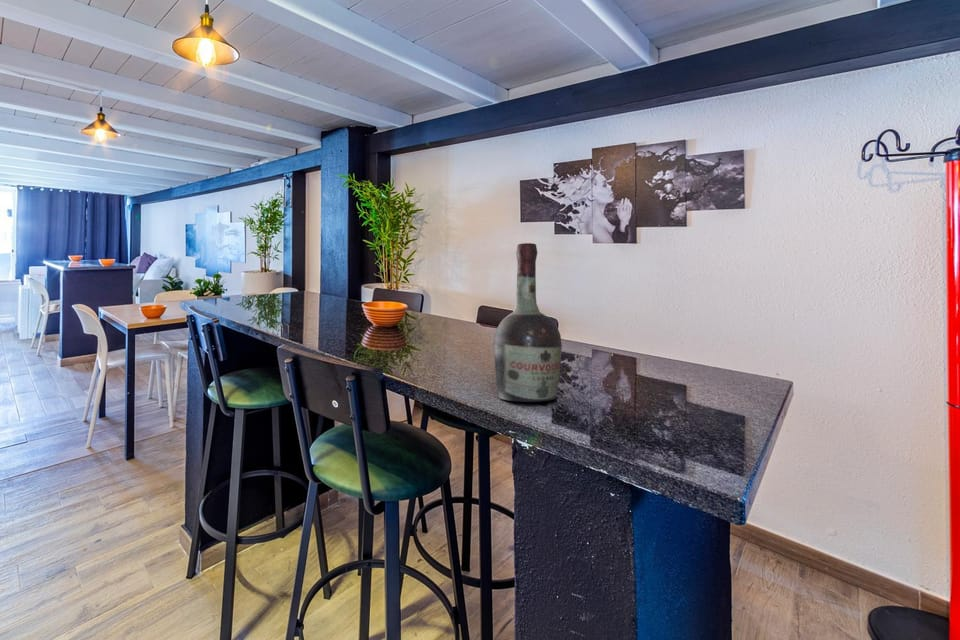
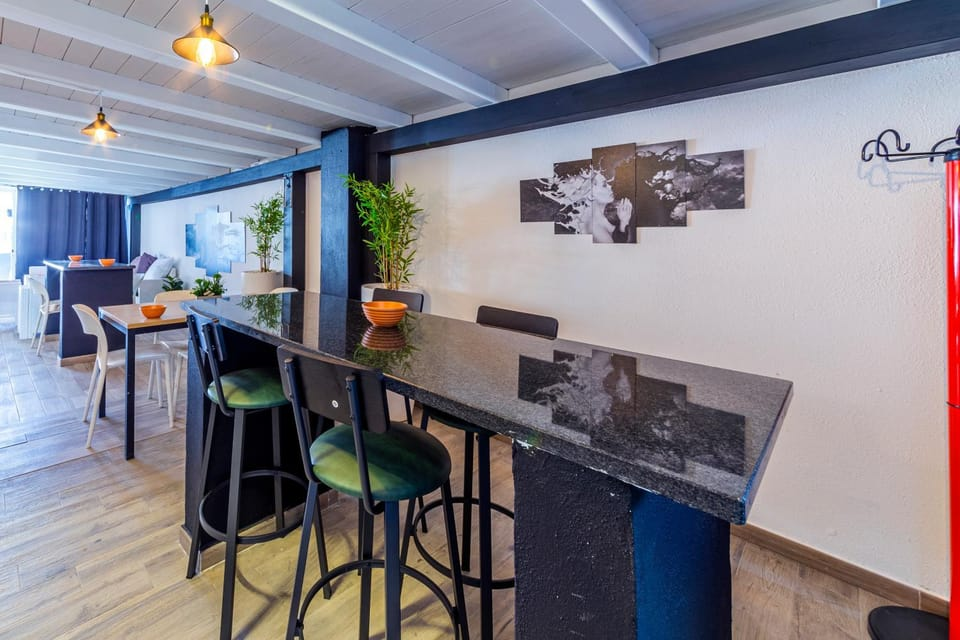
- cognac bottle [492,242,563,403]
